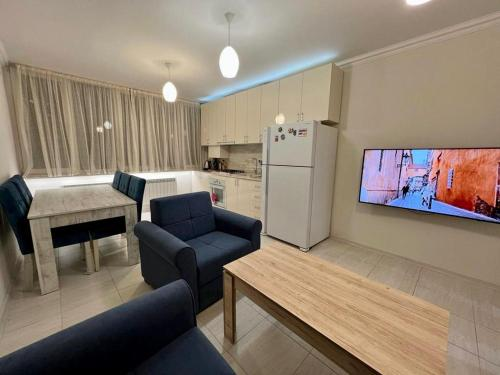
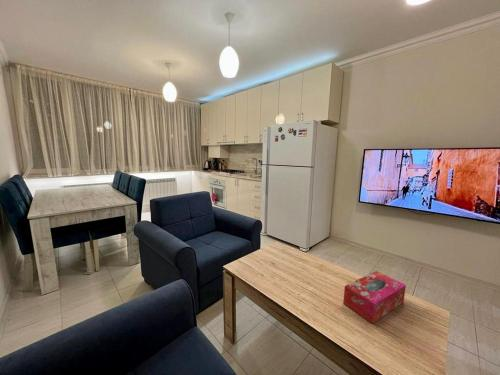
+ tissue box [342,270,407,324]
